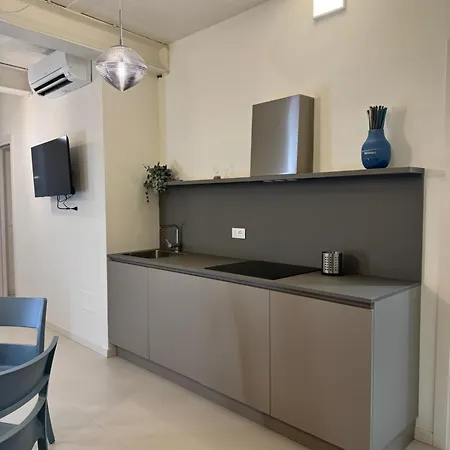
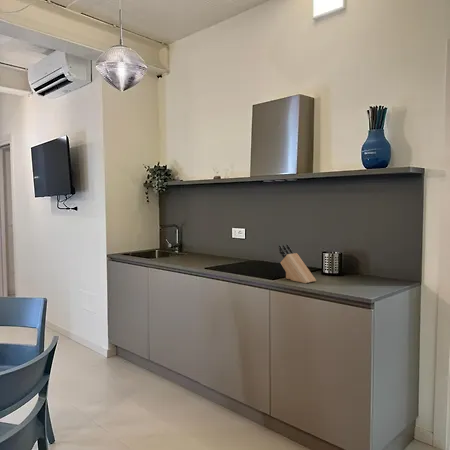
+ knife block [278,243,317,284]
